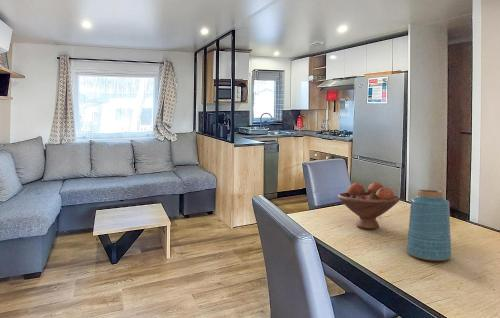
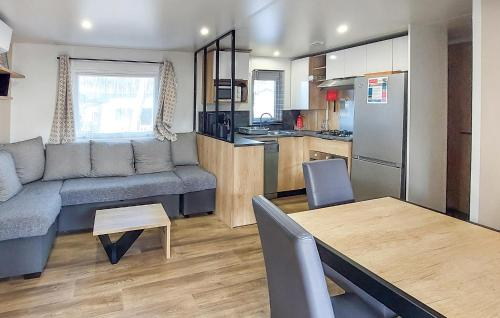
- fruit bowl [337,182,401,230]
- vase [406,189,453,262]
